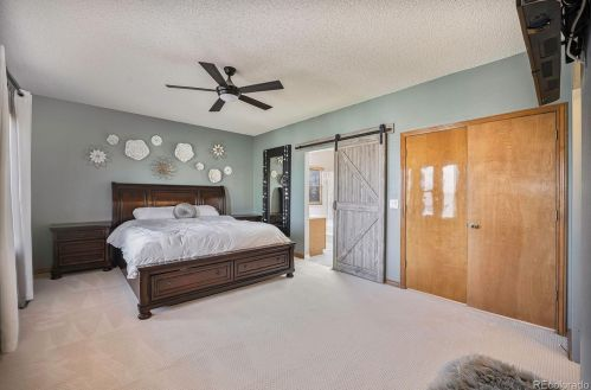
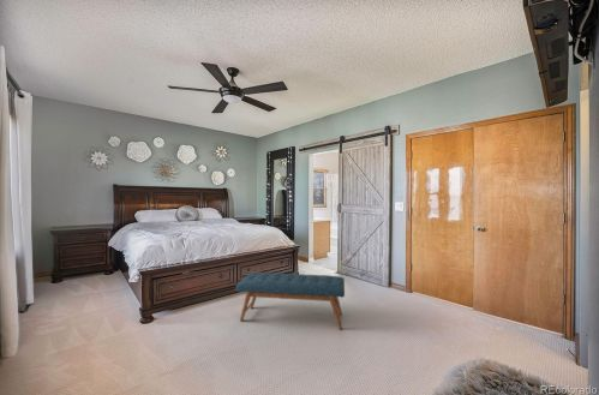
+ bench [235,271,346,330]
